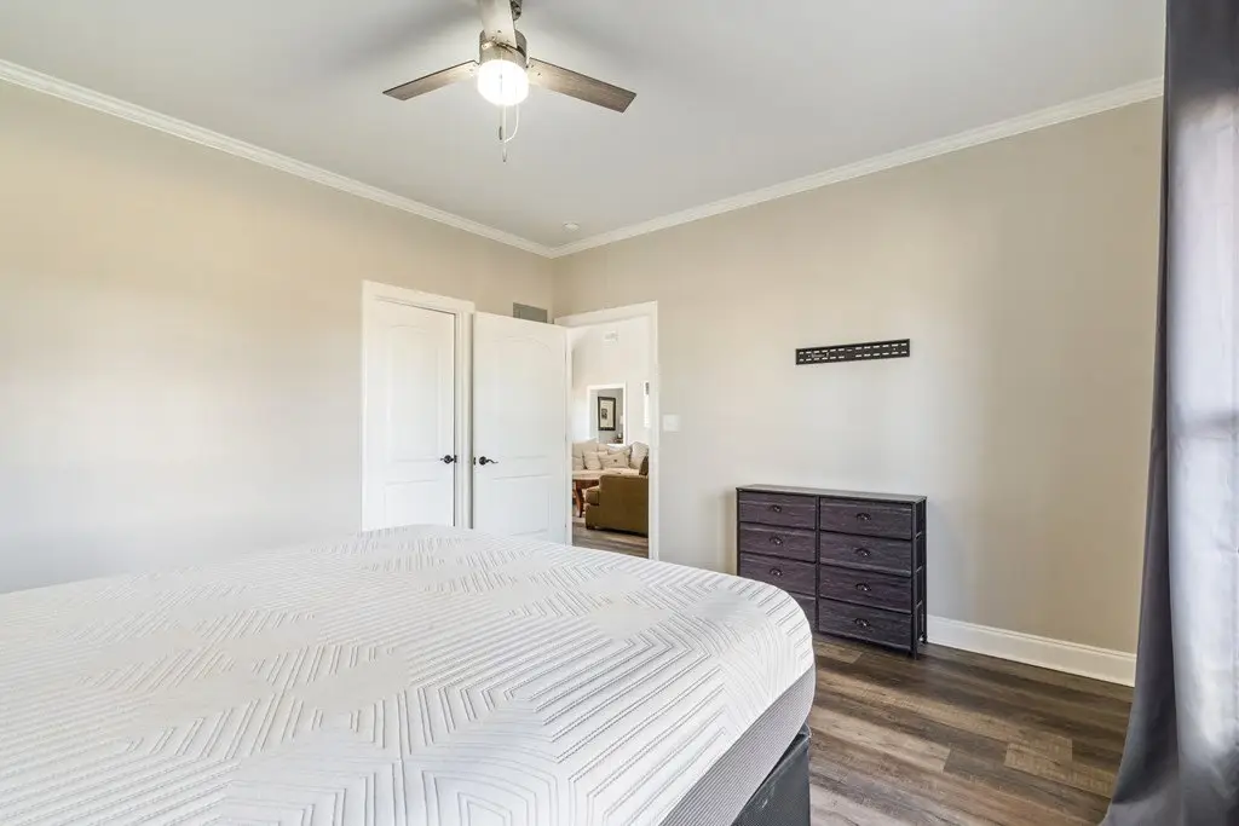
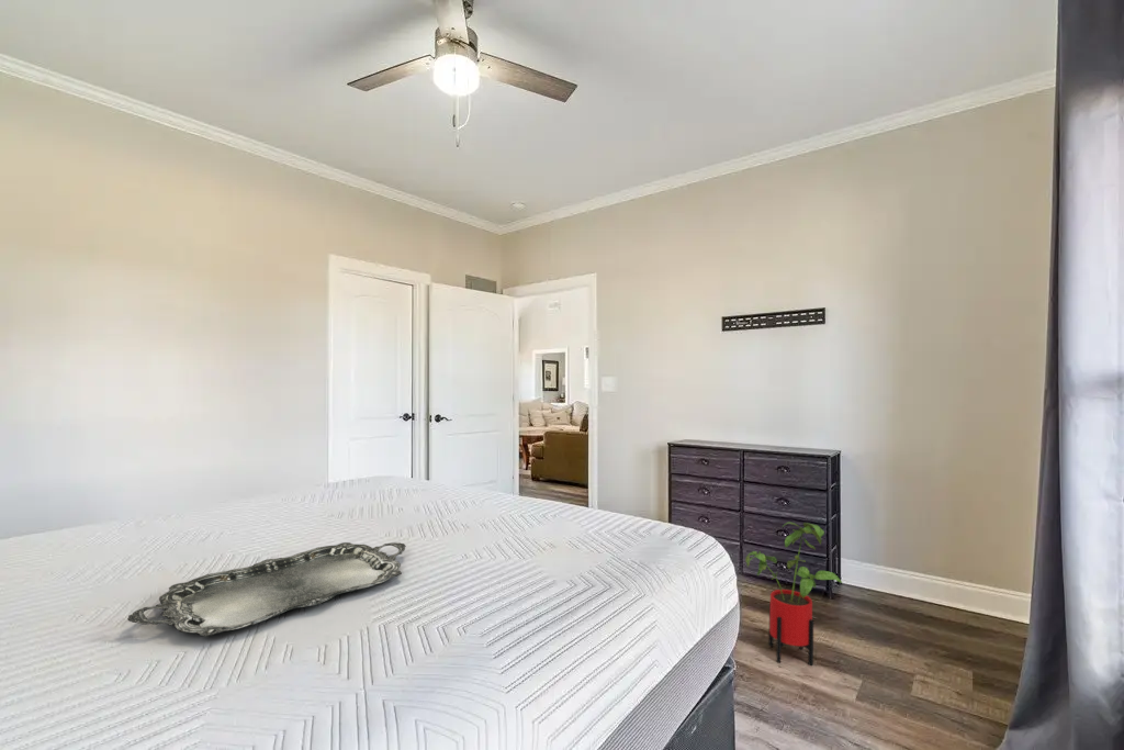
+ serving tray [127,541,407,638]
+ house plant [744,522,843,667]
